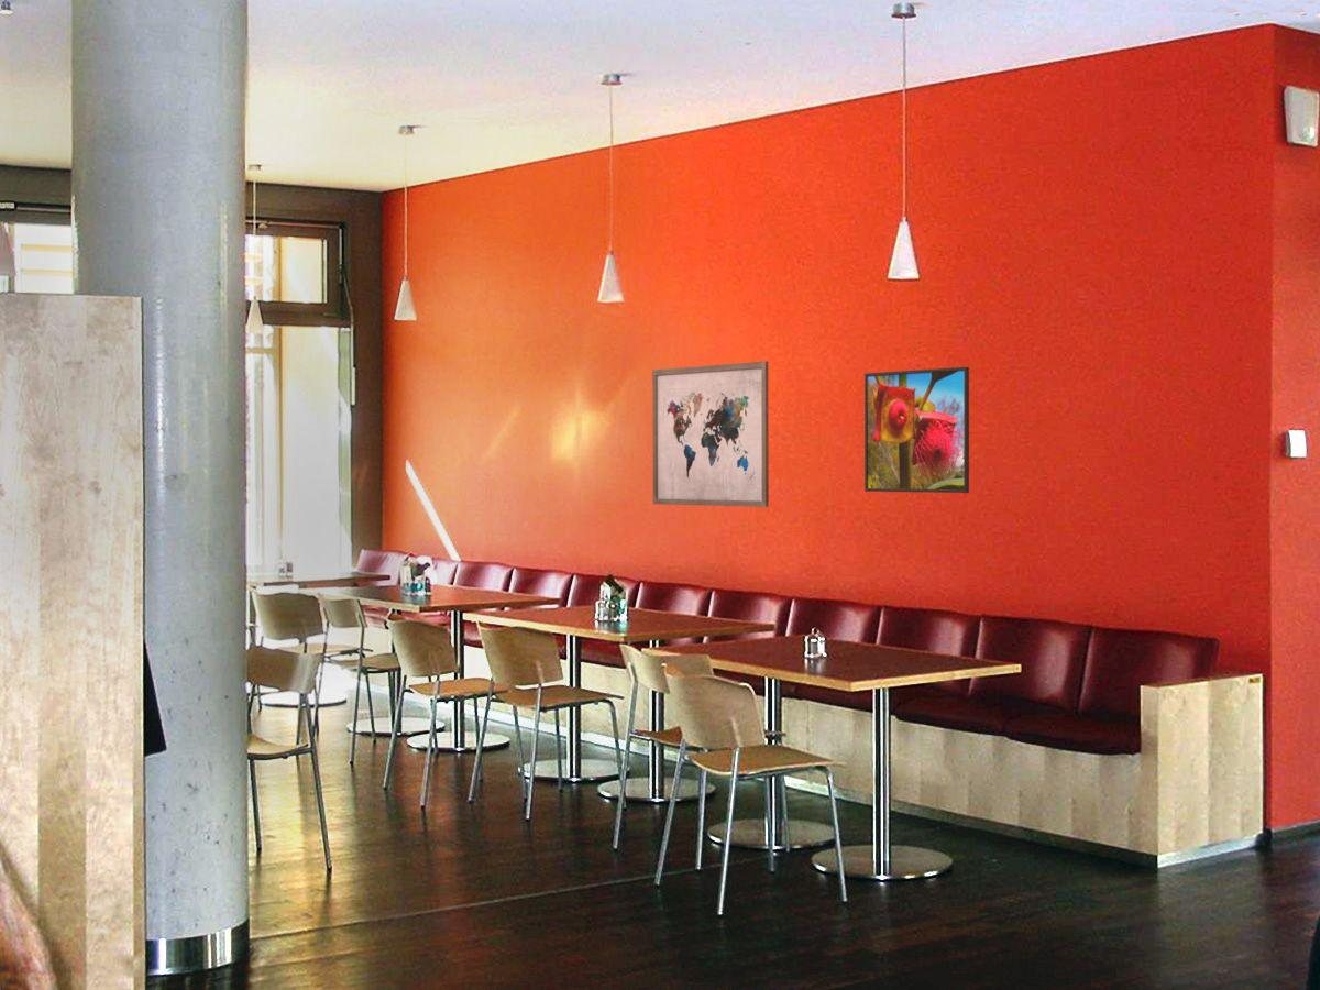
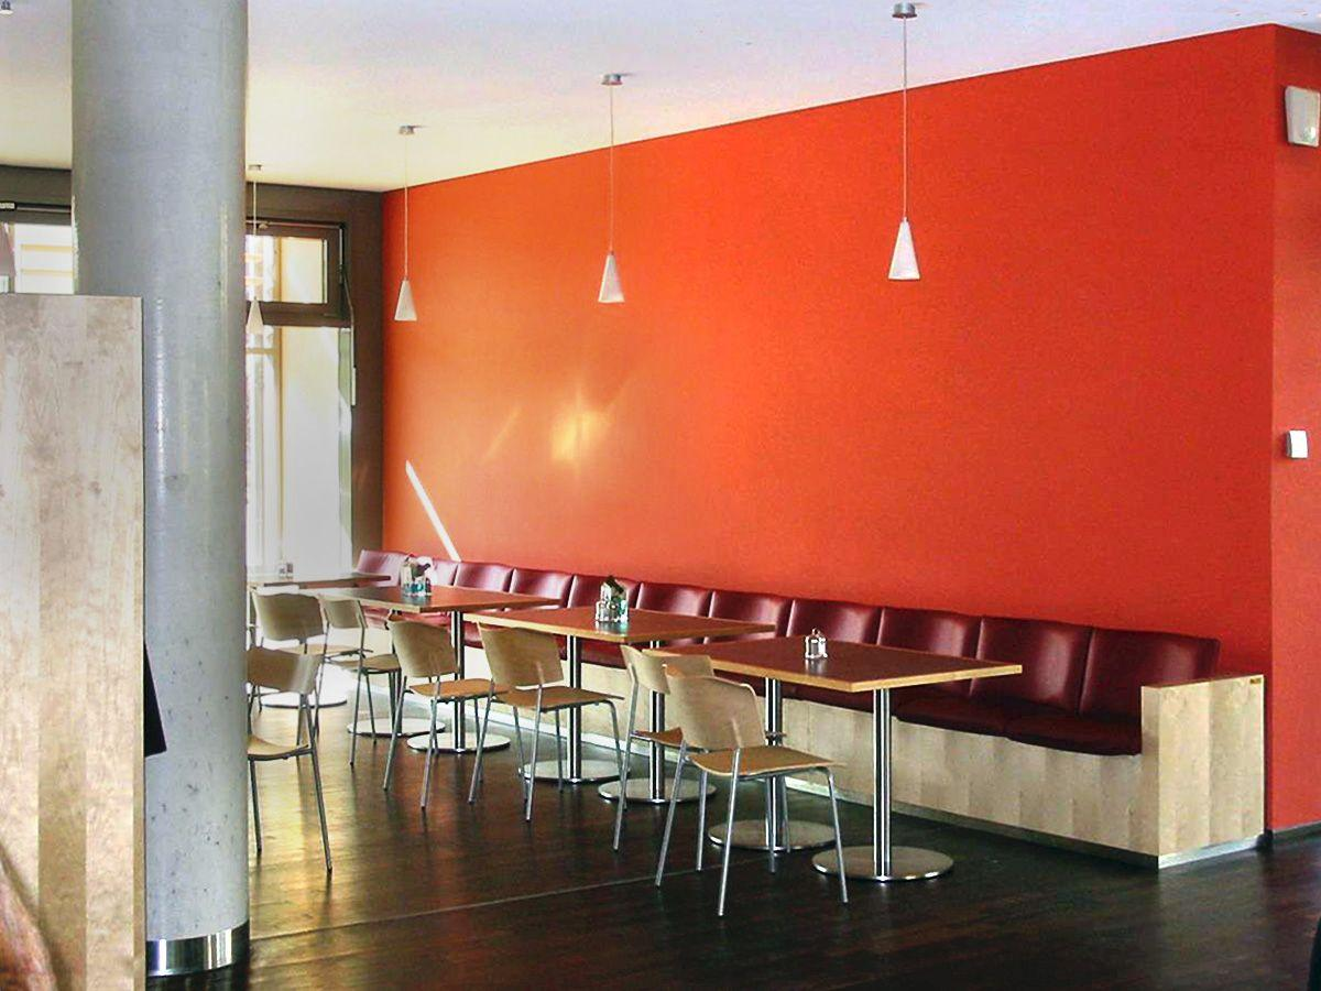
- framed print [864,366,970,494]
- wall art [651,361,770,508]
